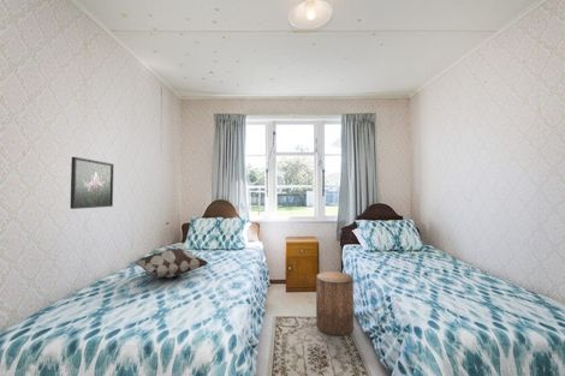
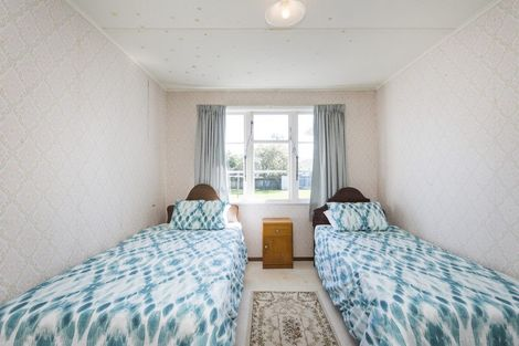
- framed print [69,156,114,210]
- stool [315,270,355,336]
- decorative pillow [132,246,209,279]
